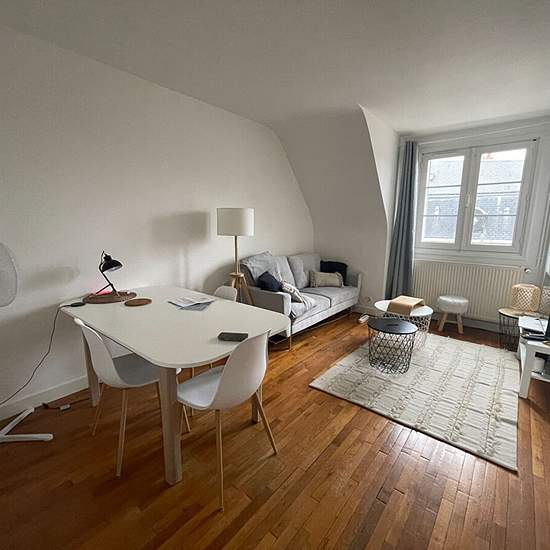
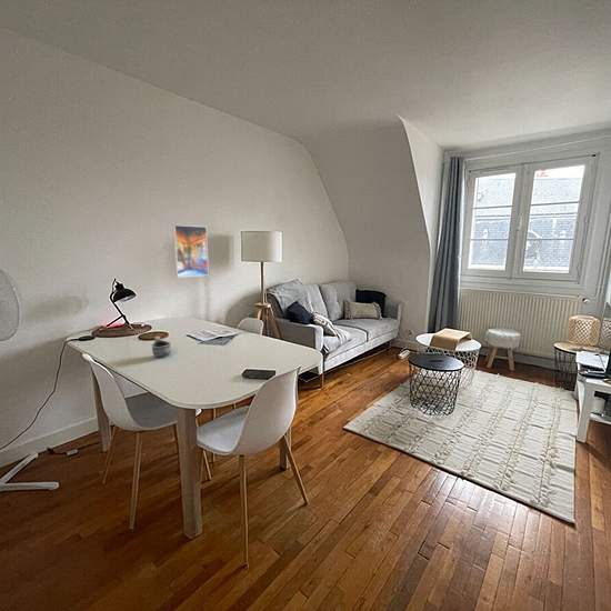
+ mug [150,335,172,358]
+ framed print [171,224,210,279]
